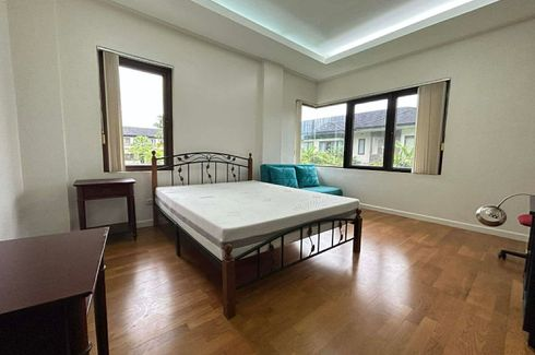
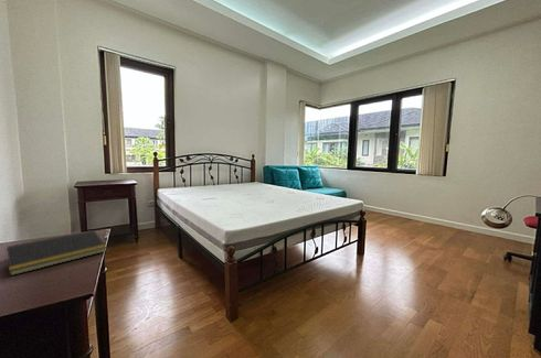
+ notepad [4,229,108,276]
